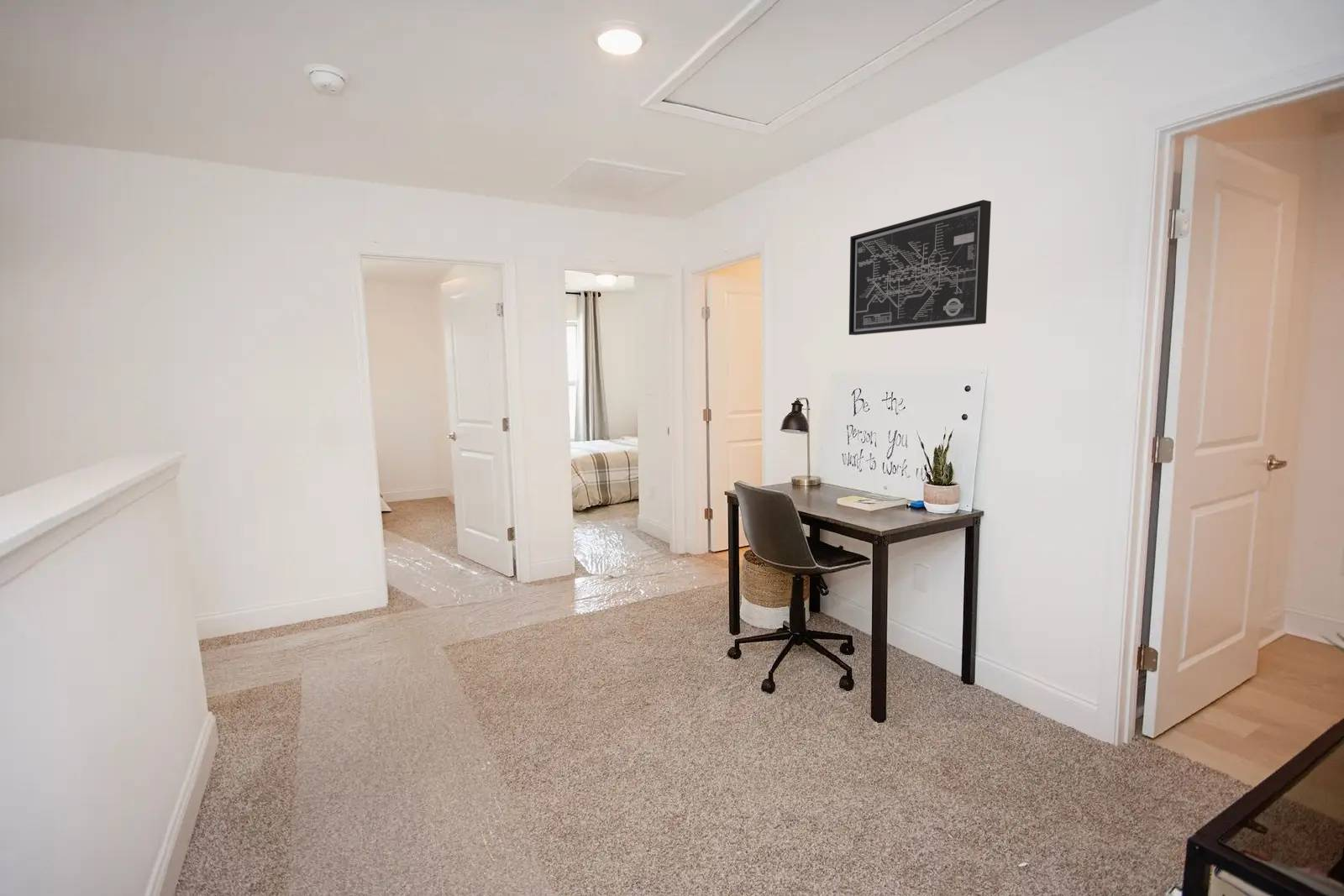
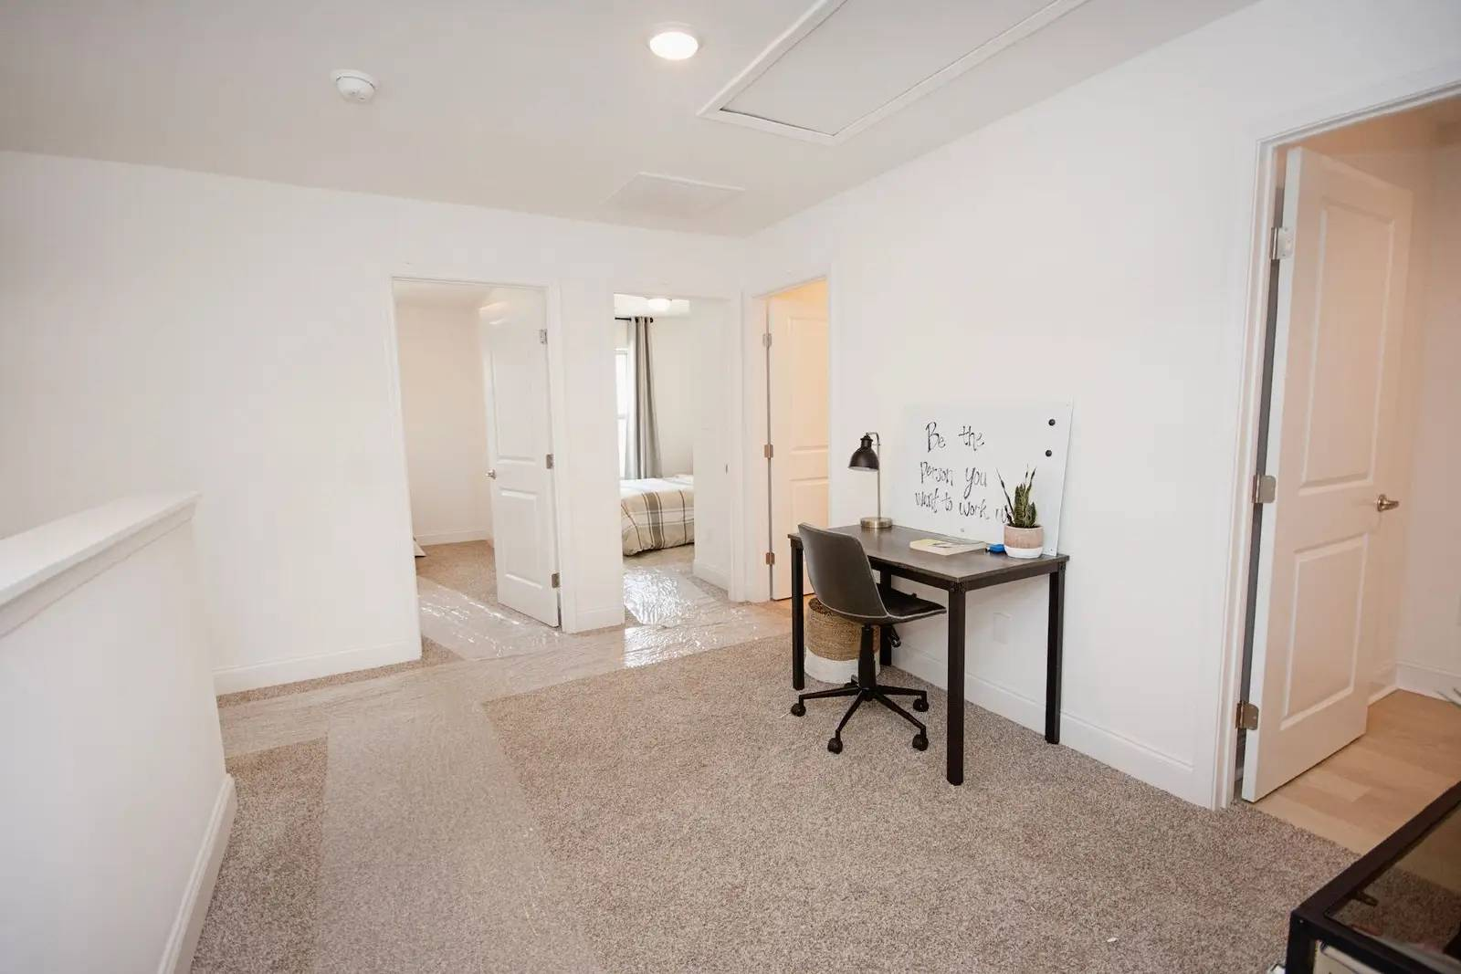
- wall art [848,199,992,336]
